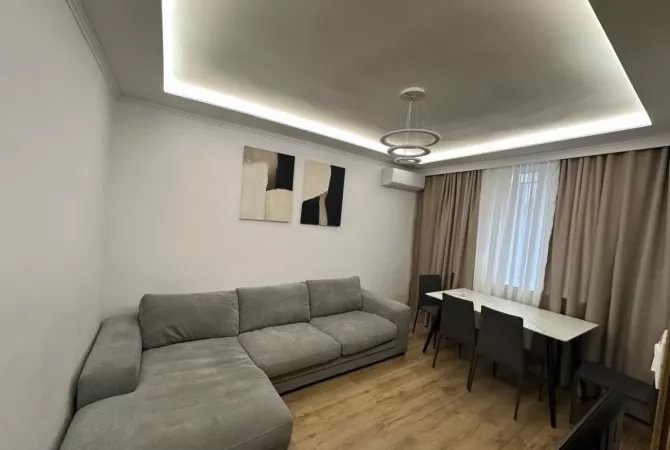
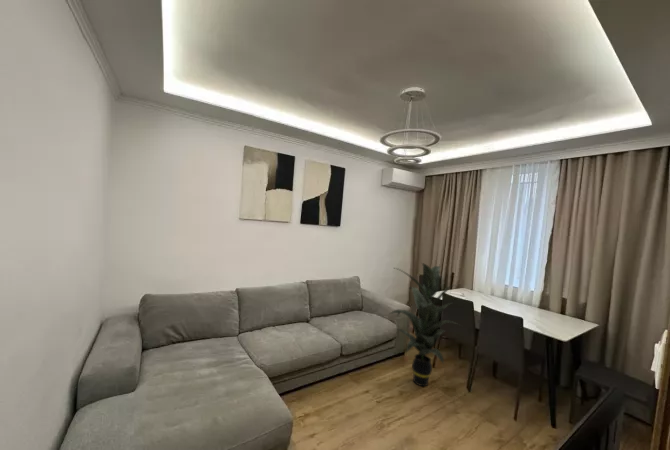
+ indoor plant [389,262,462,387]
